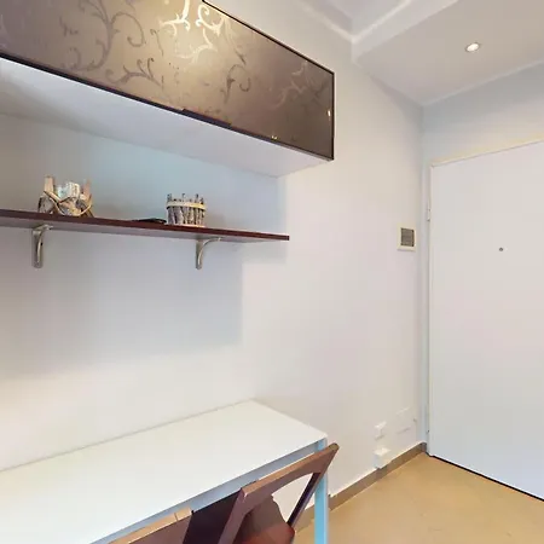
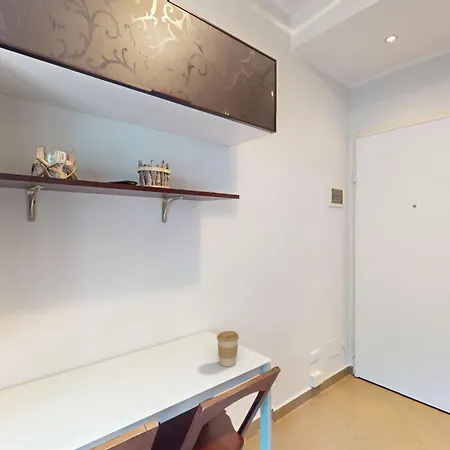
+ coffee cup [216,330,240,368]
